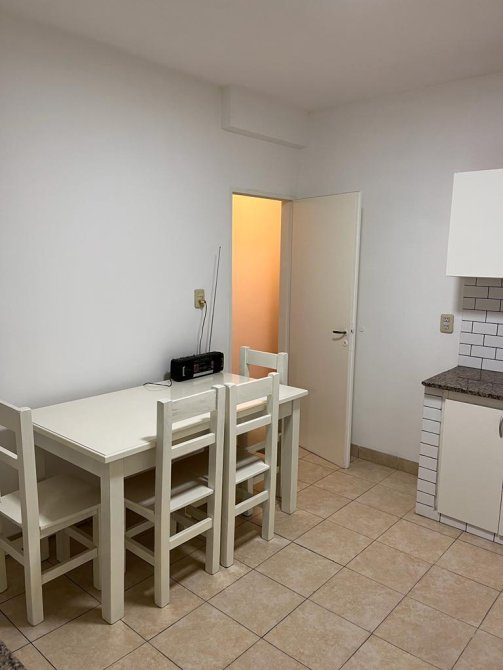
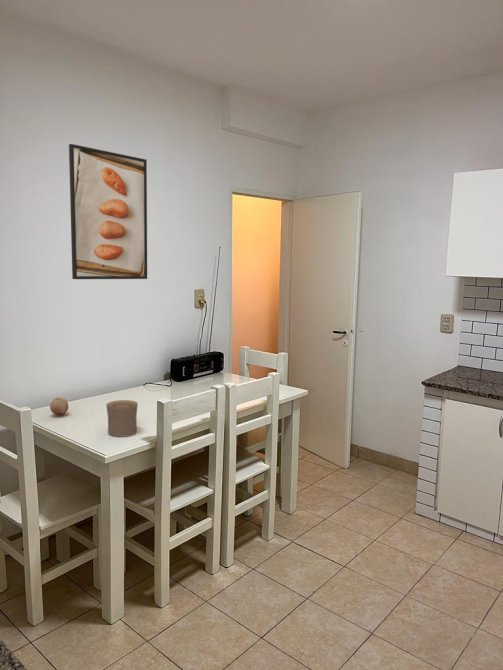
+ cup [105,399,139,438]
+ fruit [49,397,69,416]
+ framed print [68,143,148,280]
